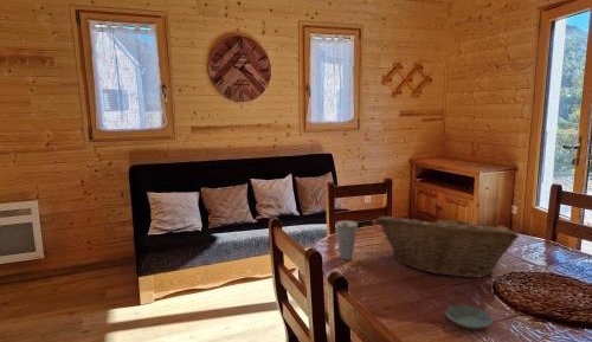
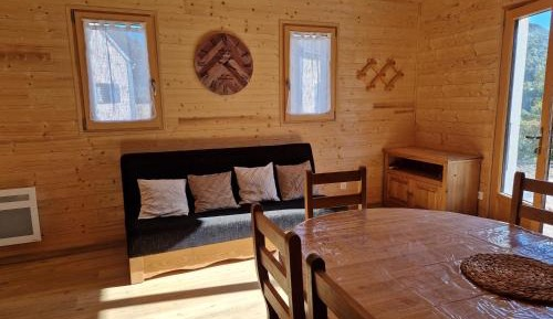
- cup [334,220,359,260]
- saucer [445,304,494,330]
- fruit basket [375,212,520,279]
